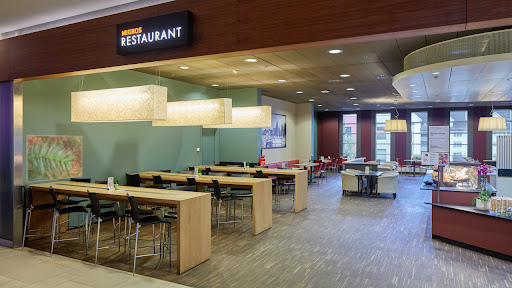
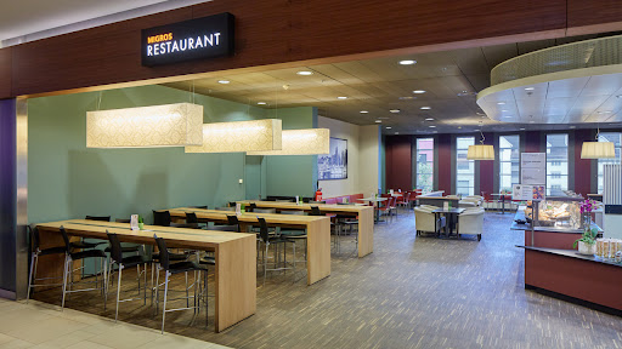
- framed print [25,134,83,183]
